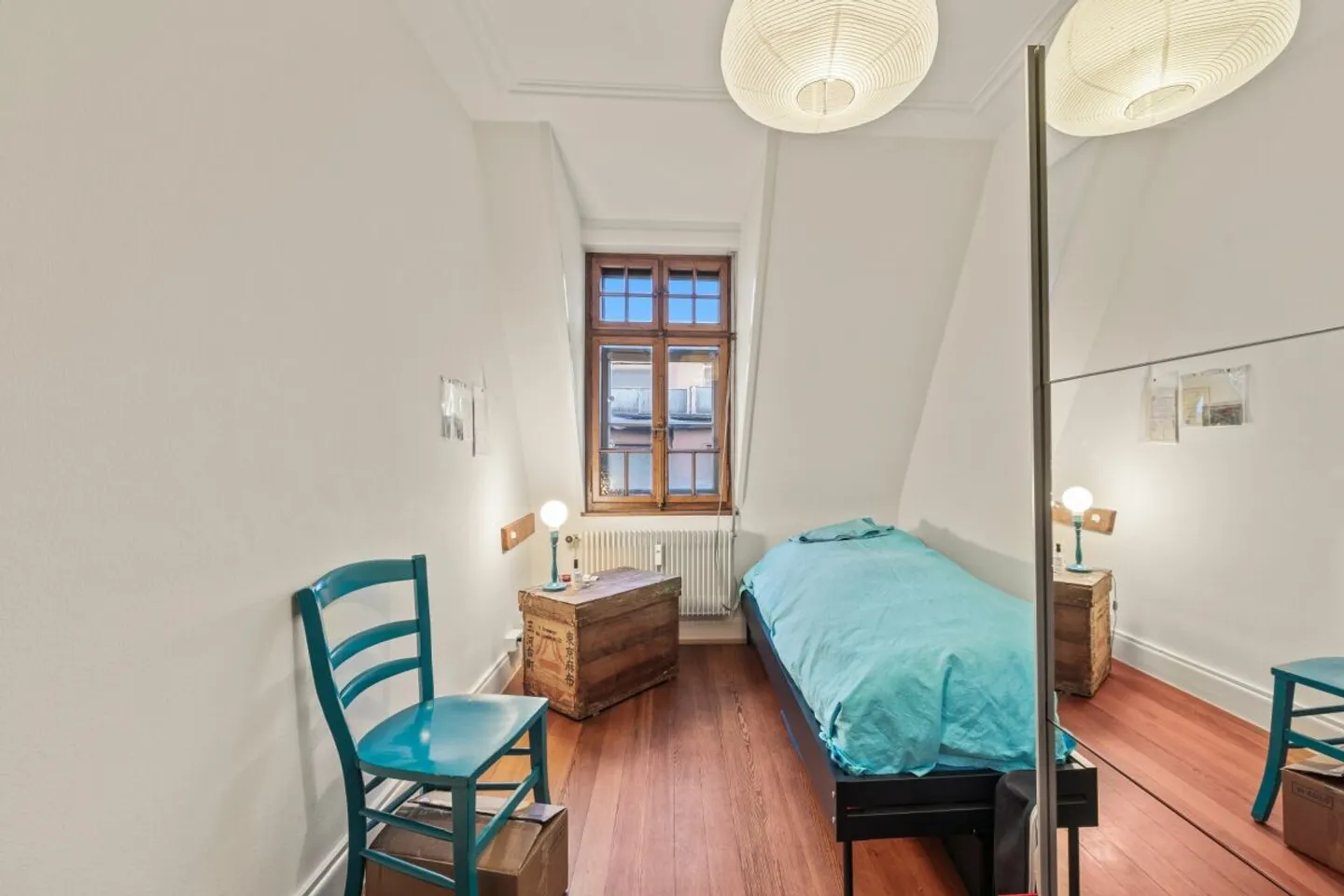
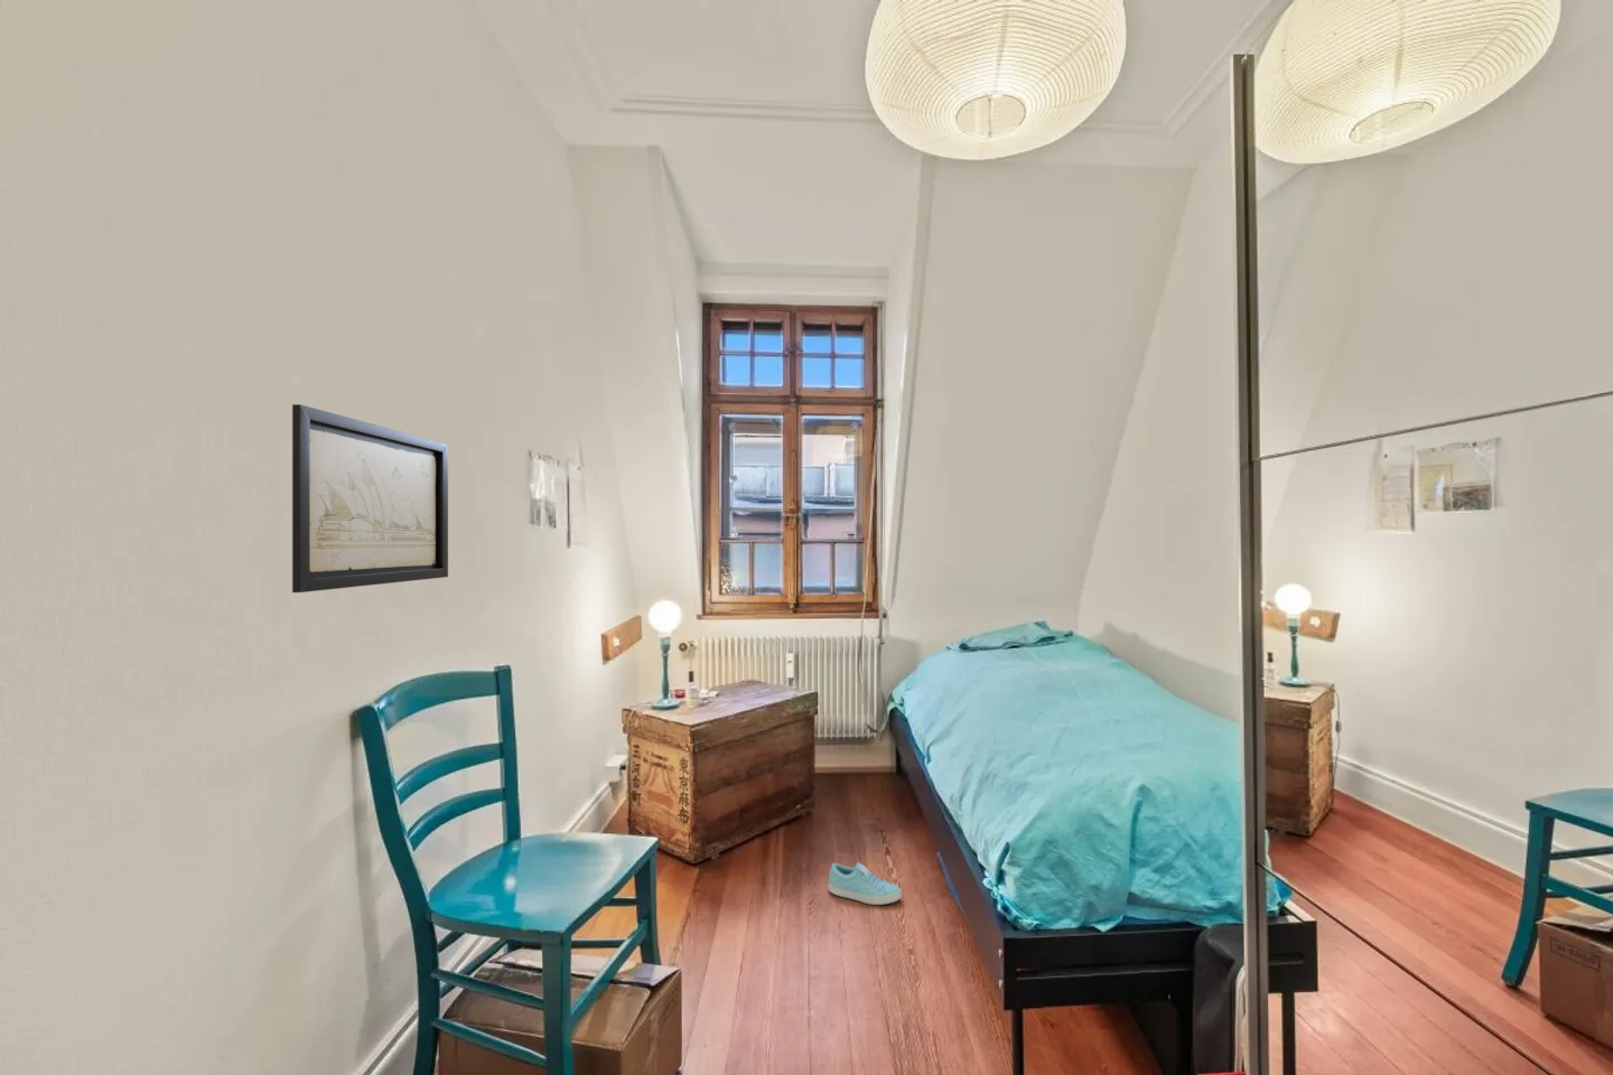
+ sneaker [827,861,903,906]
+ wall art [292,403,449,594]
